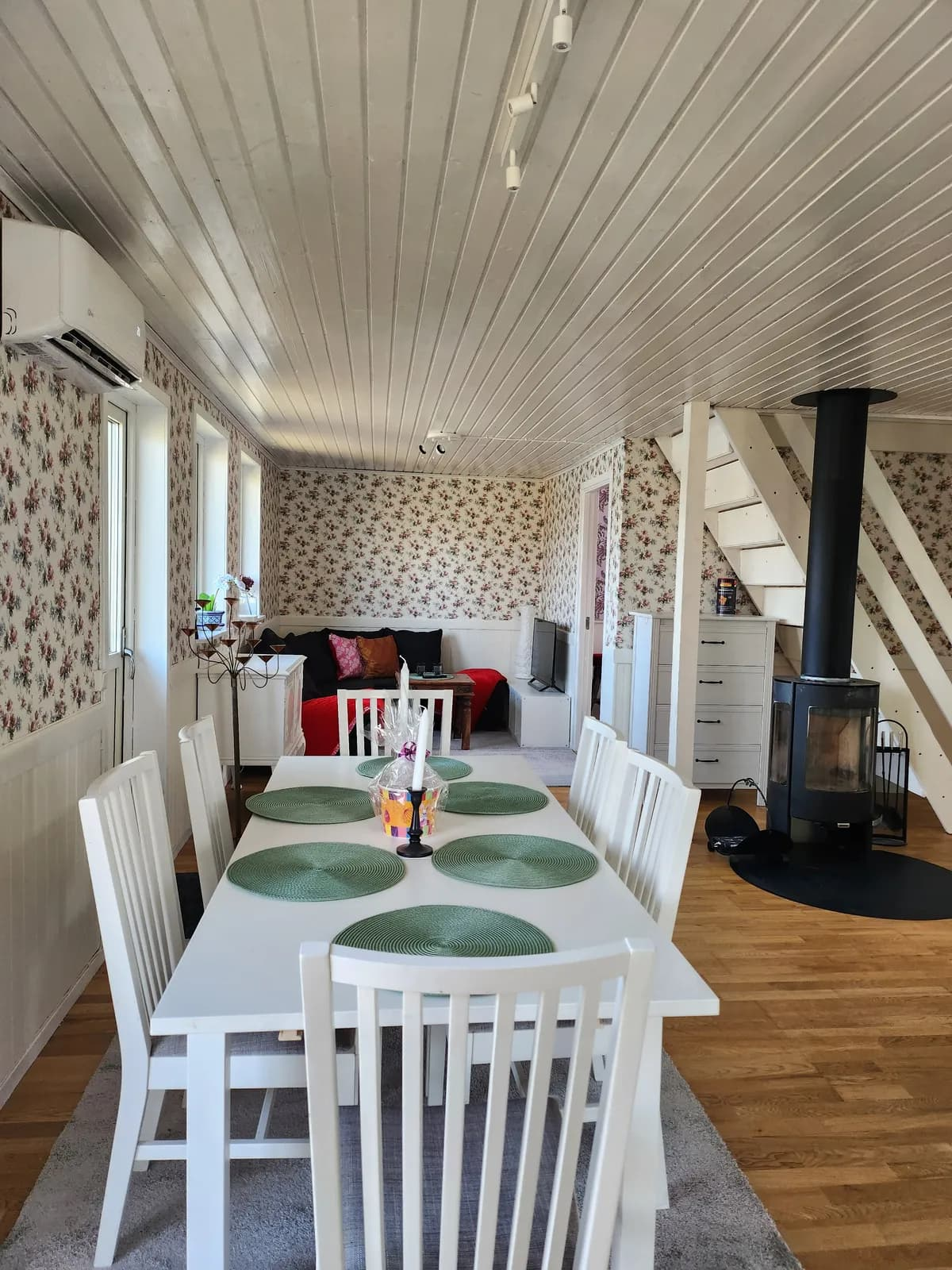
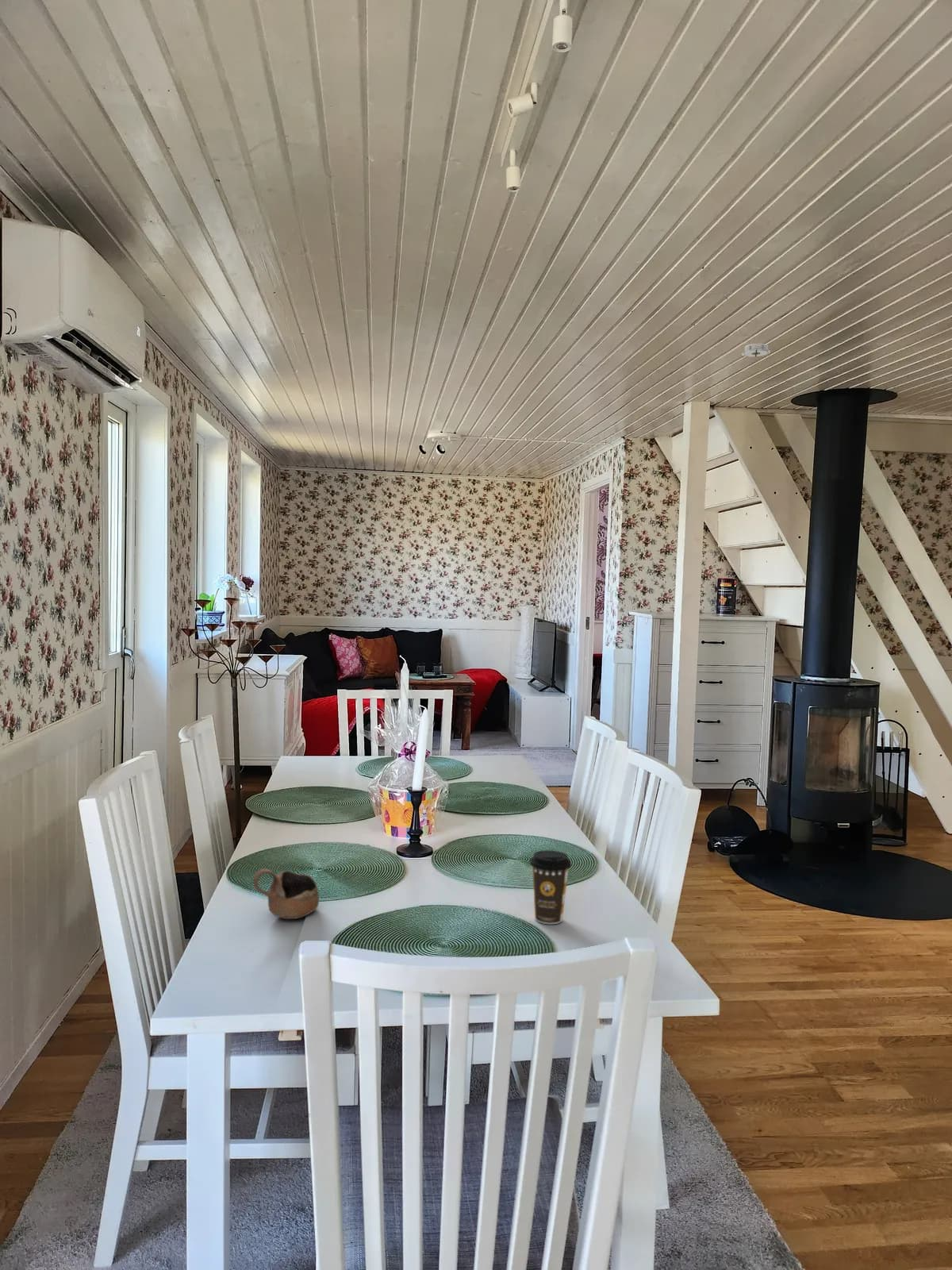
+ coffee cup [528,849,572,925]
+ cup [252,868,320,920]
+ smoke detector [740,343,771,359]
